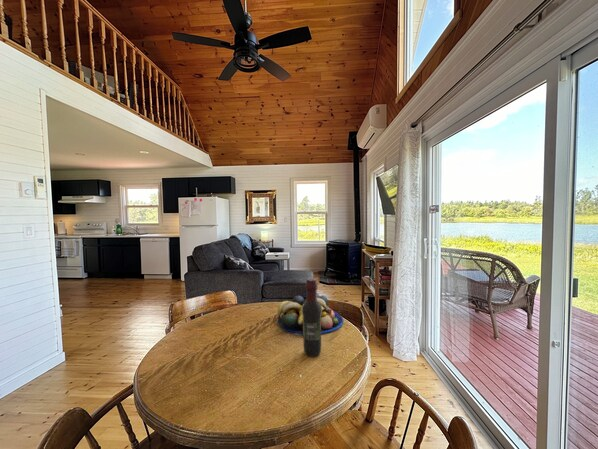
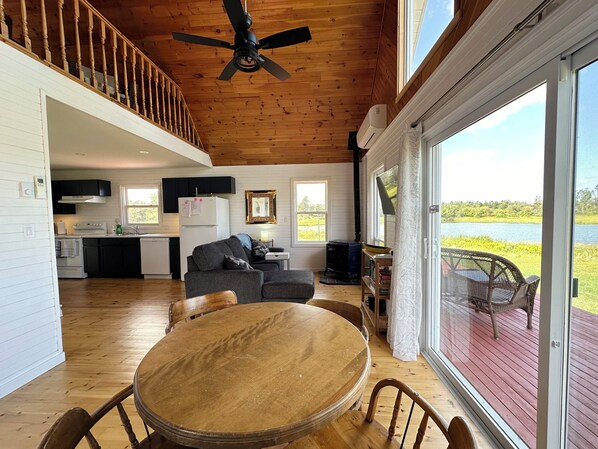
- fruit bowl [276,292,344,337]
- wine bottle [302,277,322,358]
